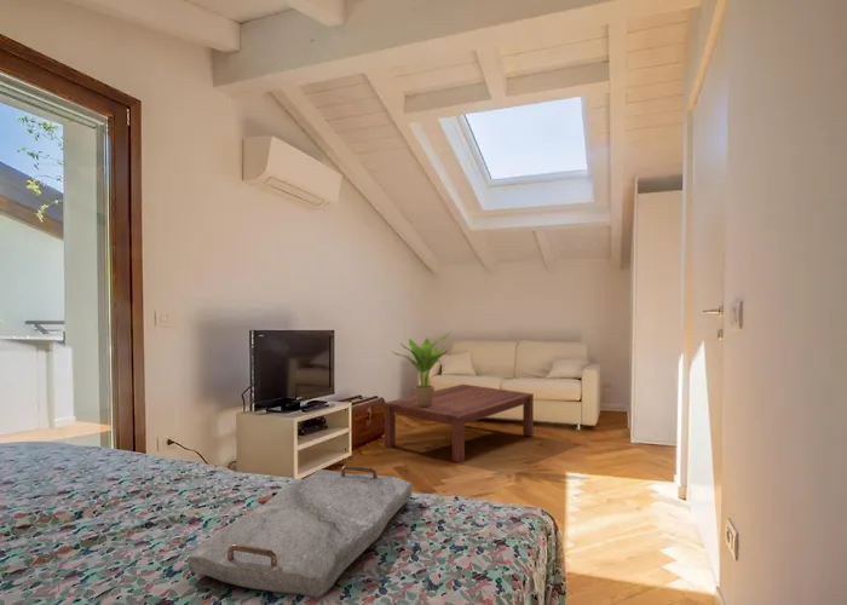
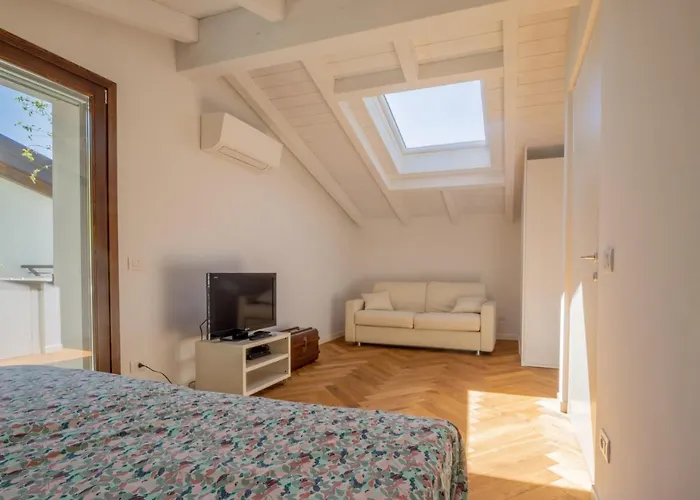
- coffee table [382,384,535,463]
- potted plant [392,329,453,407]
- serving tray [185,465,414,599]
